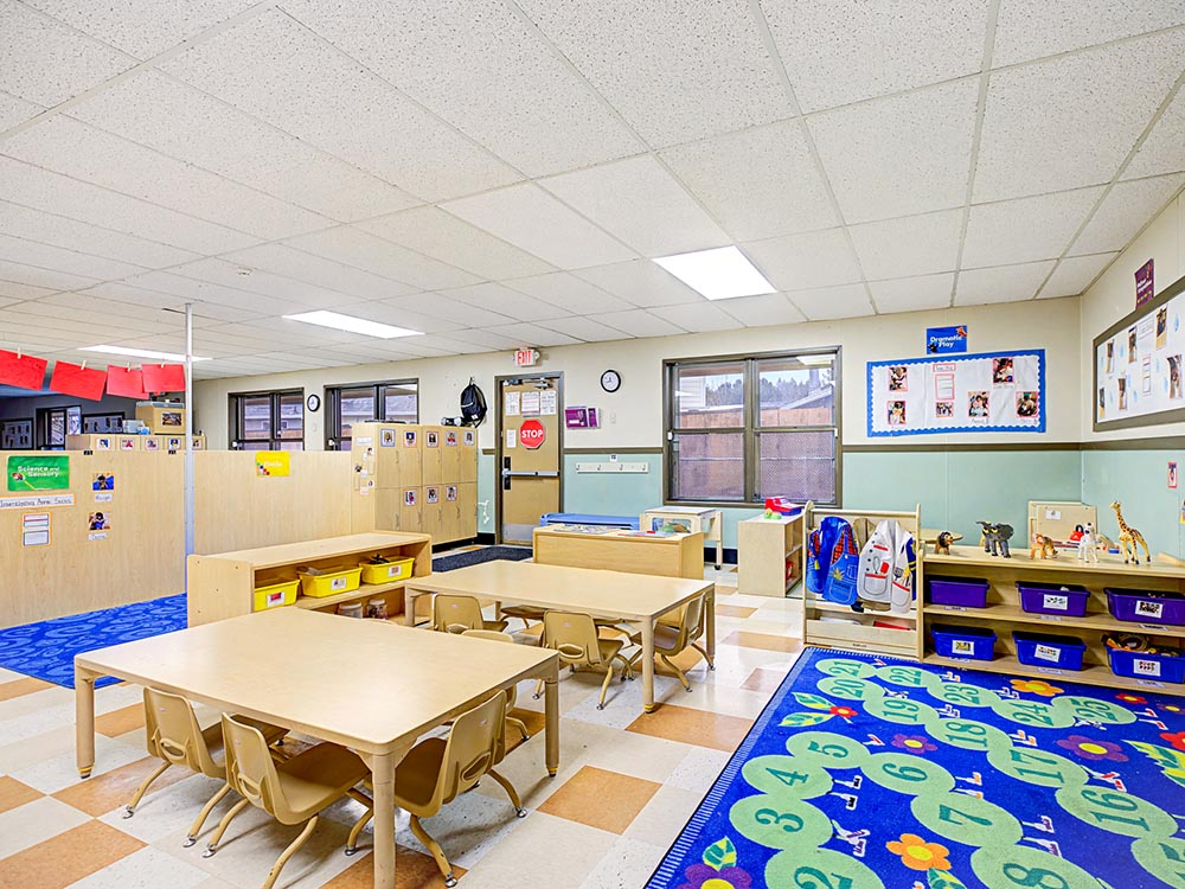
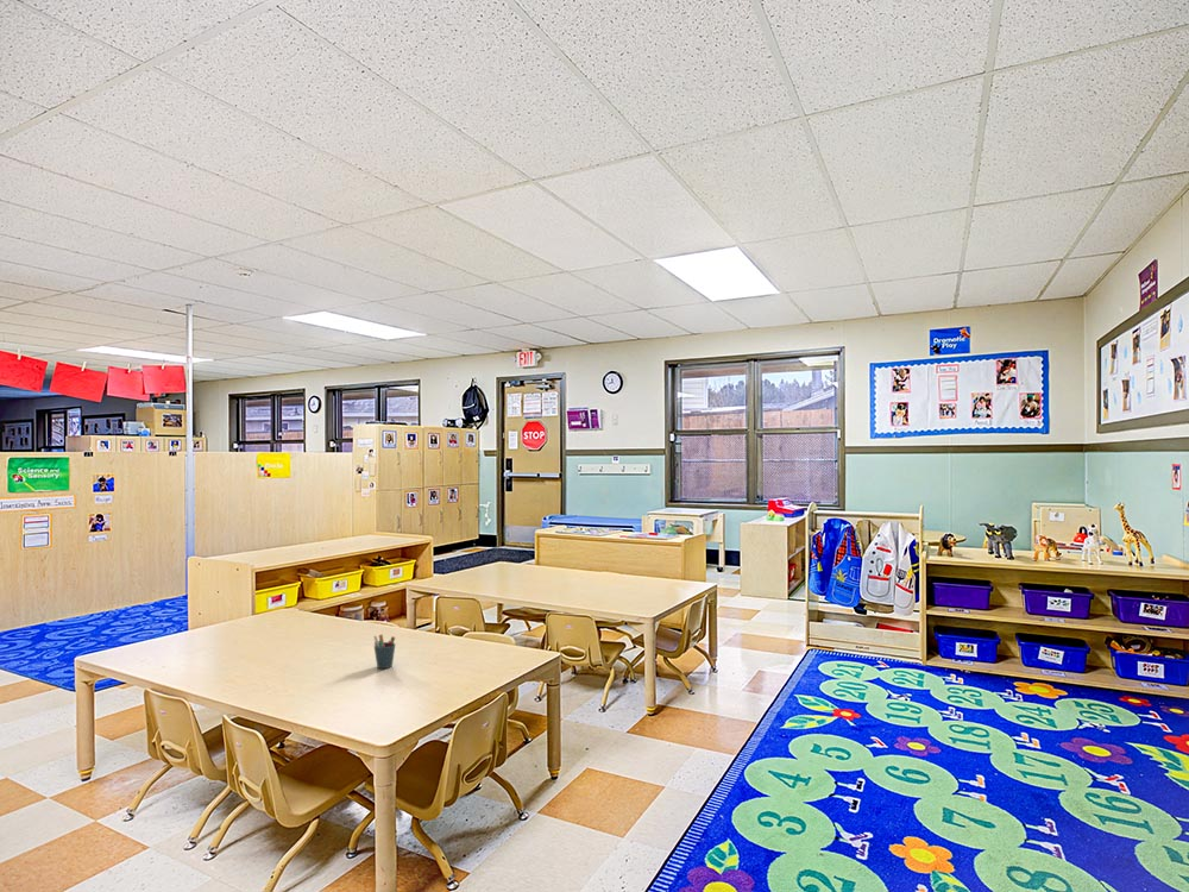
+ pen holder [373,634,396,670]
